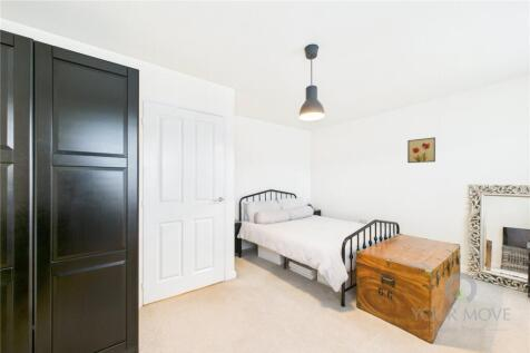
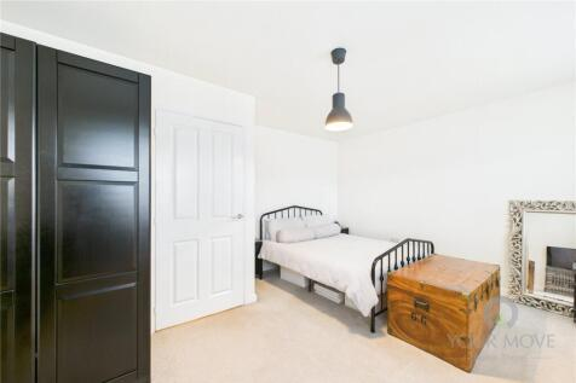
- wall art [406,136,436,164]
